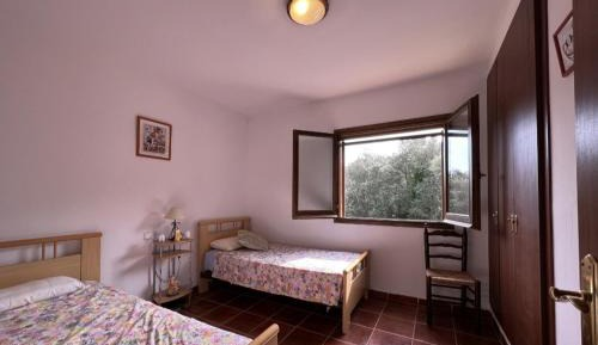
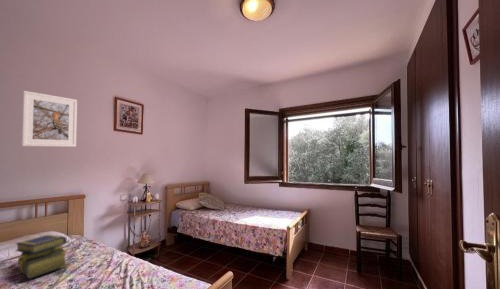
+ stack of books [14,234,68,280]
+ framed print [21,90,78,148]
